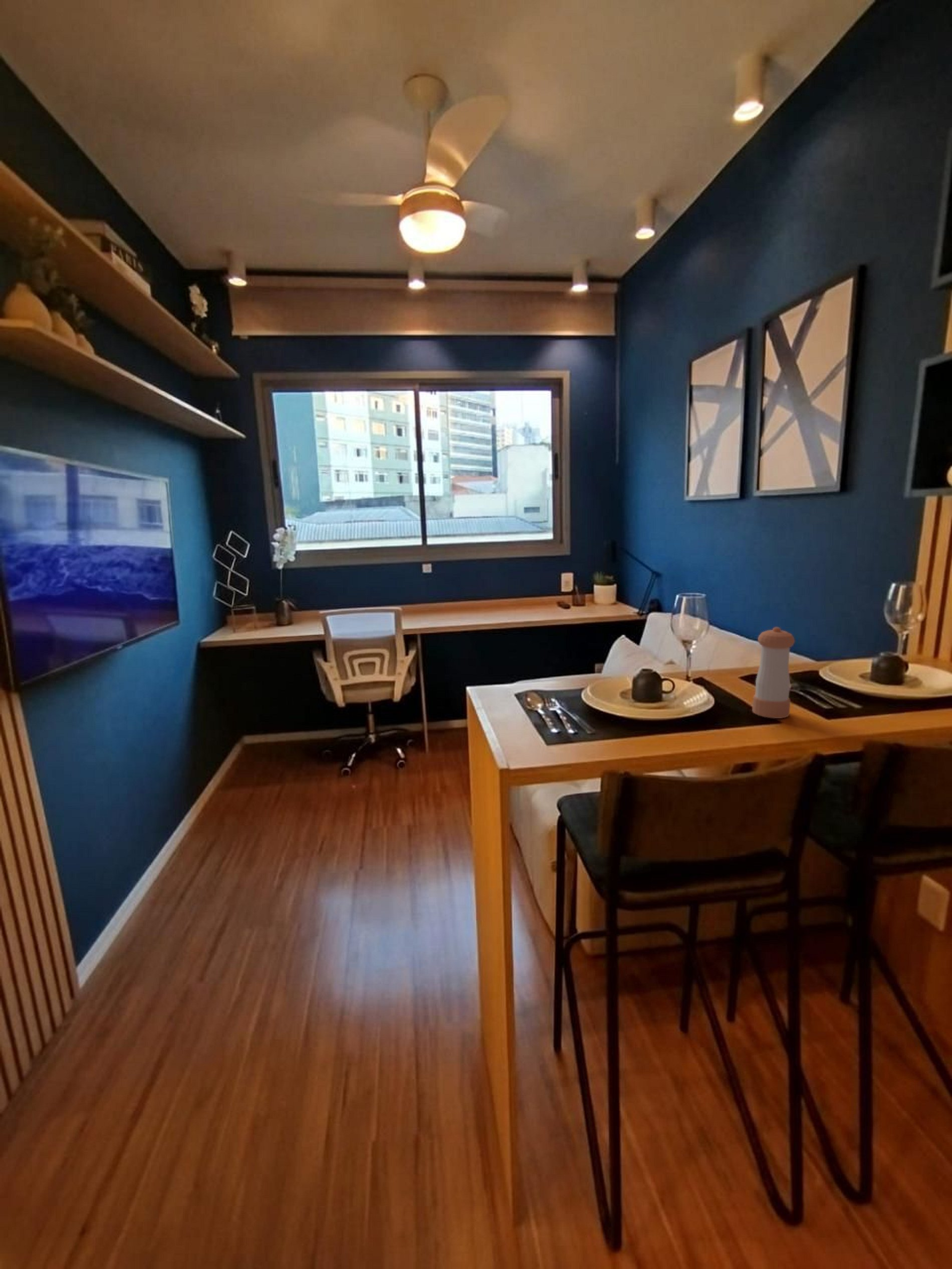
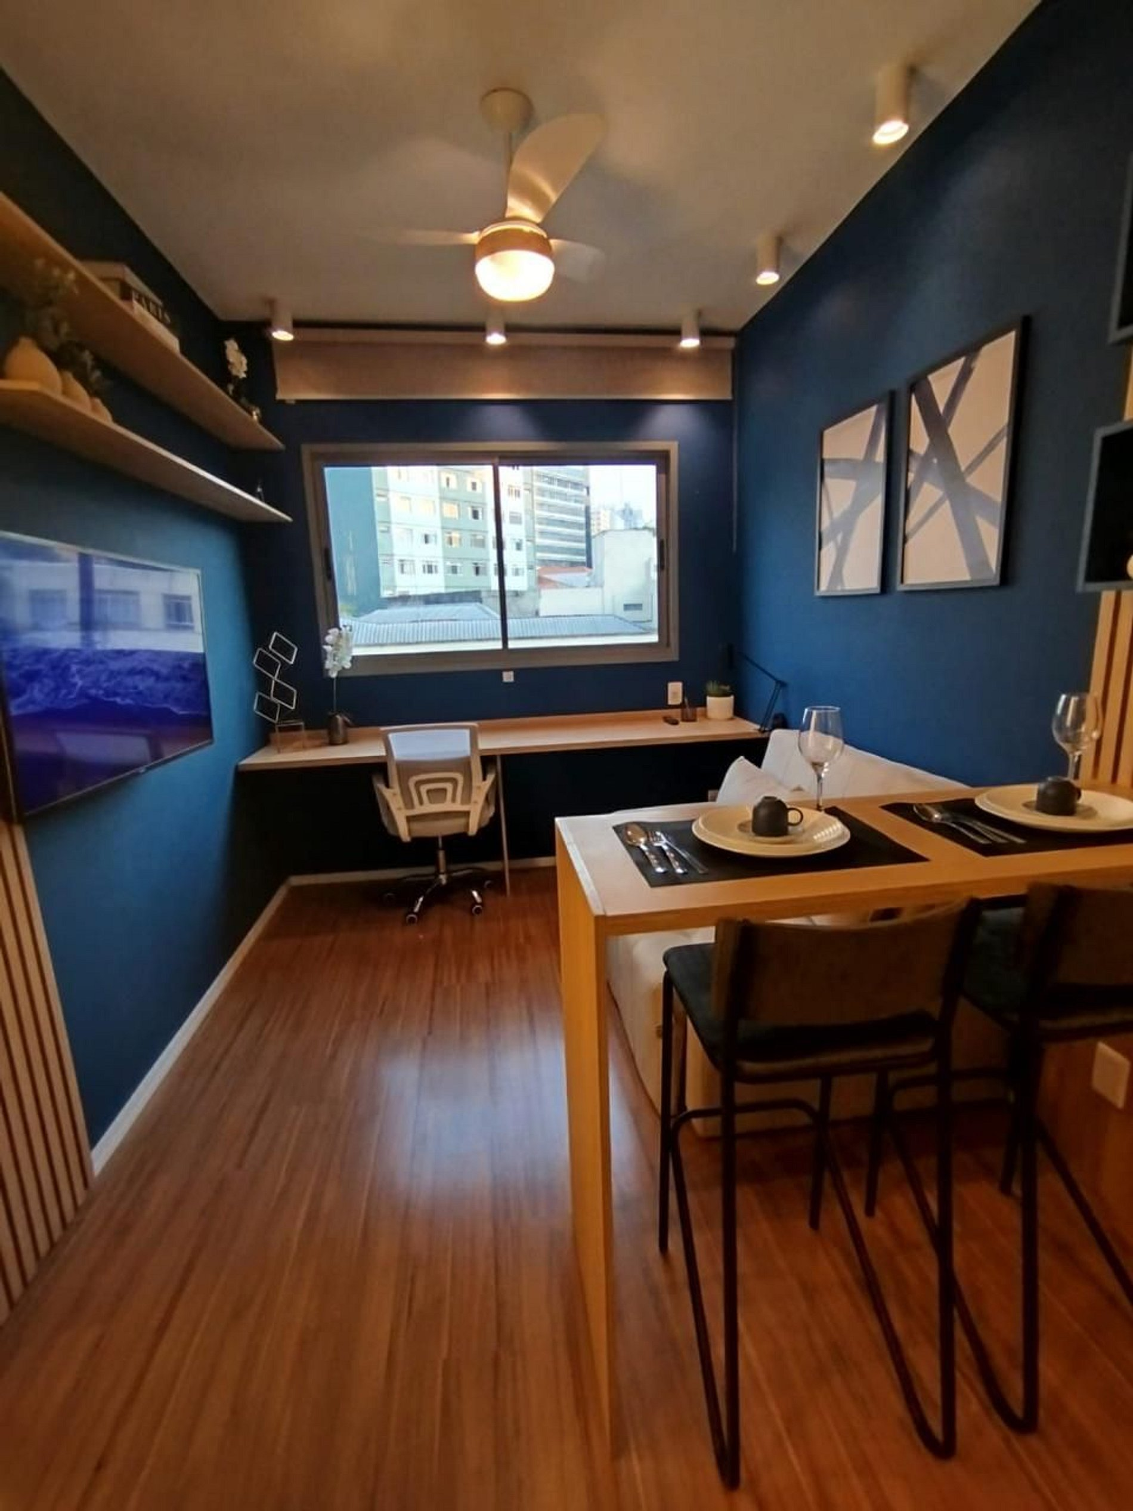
- pepper shaker [752,627,795,719]
